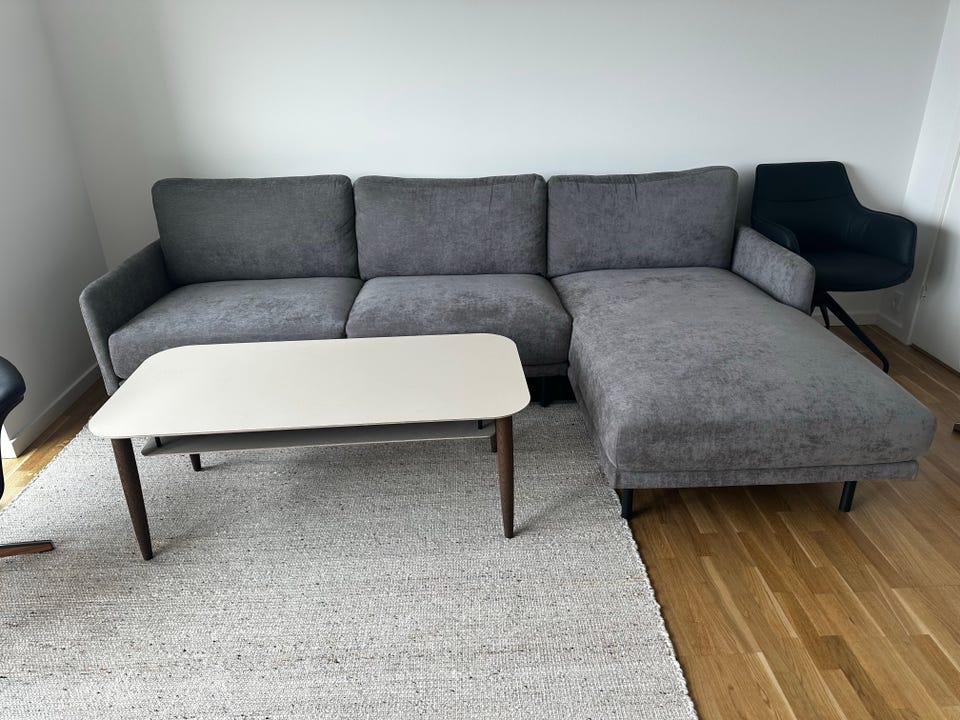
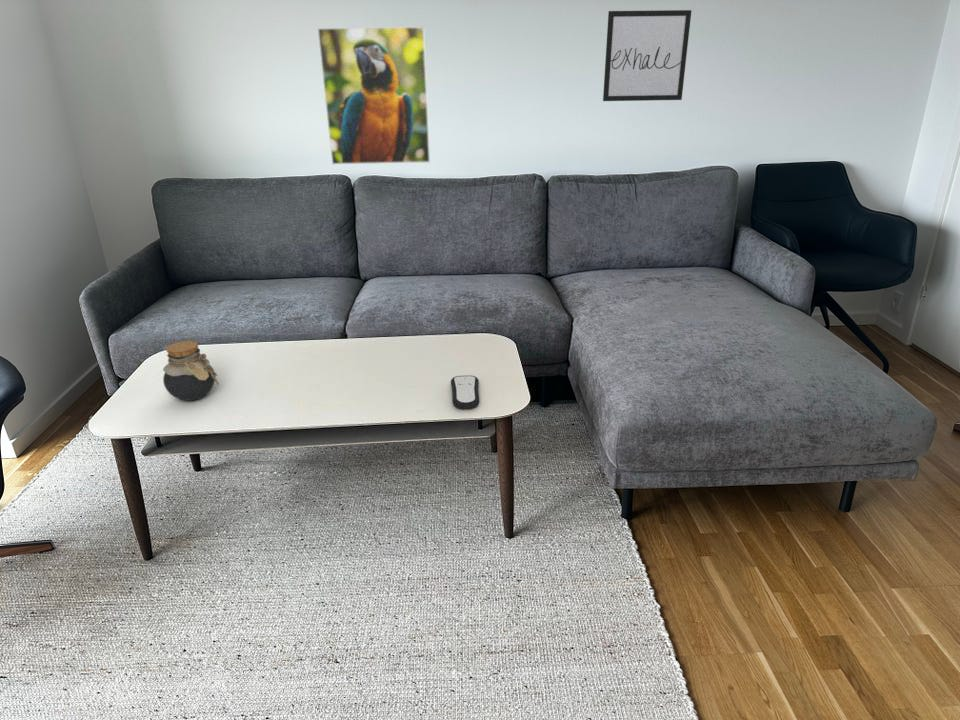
+ wall art [602,9,693,102]
+ remote control [450,375,480,410]
+ jar [162,340,220,402]
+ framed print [316,26,431,165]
